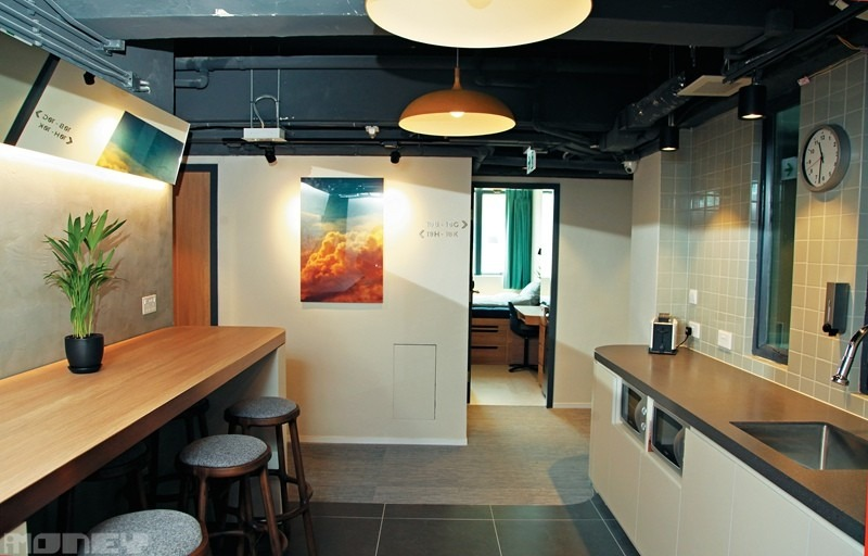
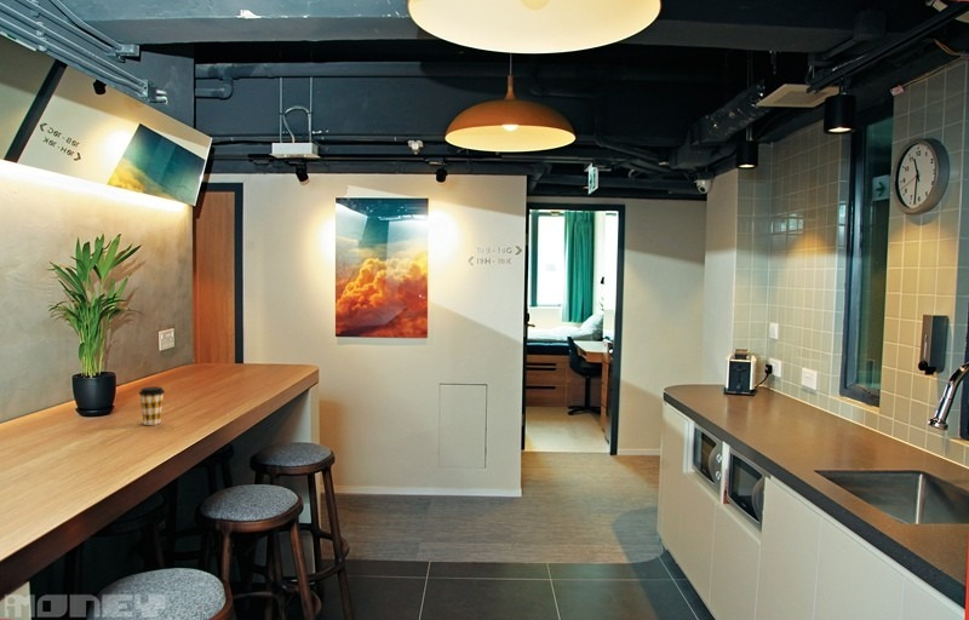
+ coffee cup [138,385,166,426]
